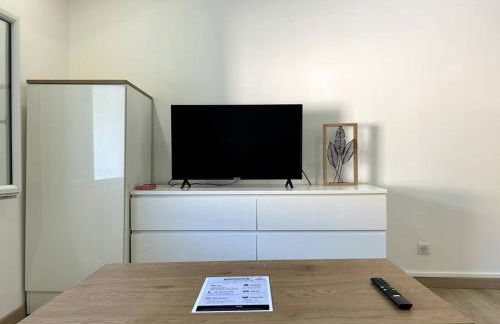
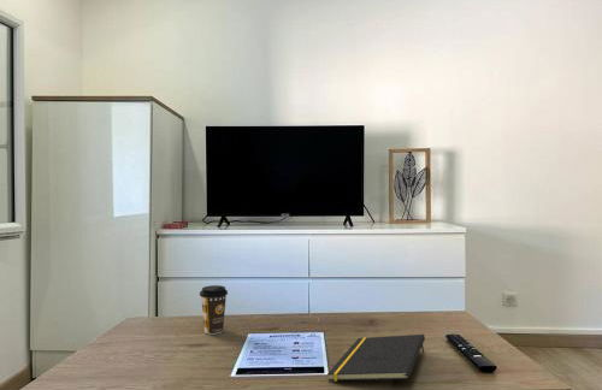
+ notepad [326,333,426,383]
+ coffee cup [199,284,229,336]
